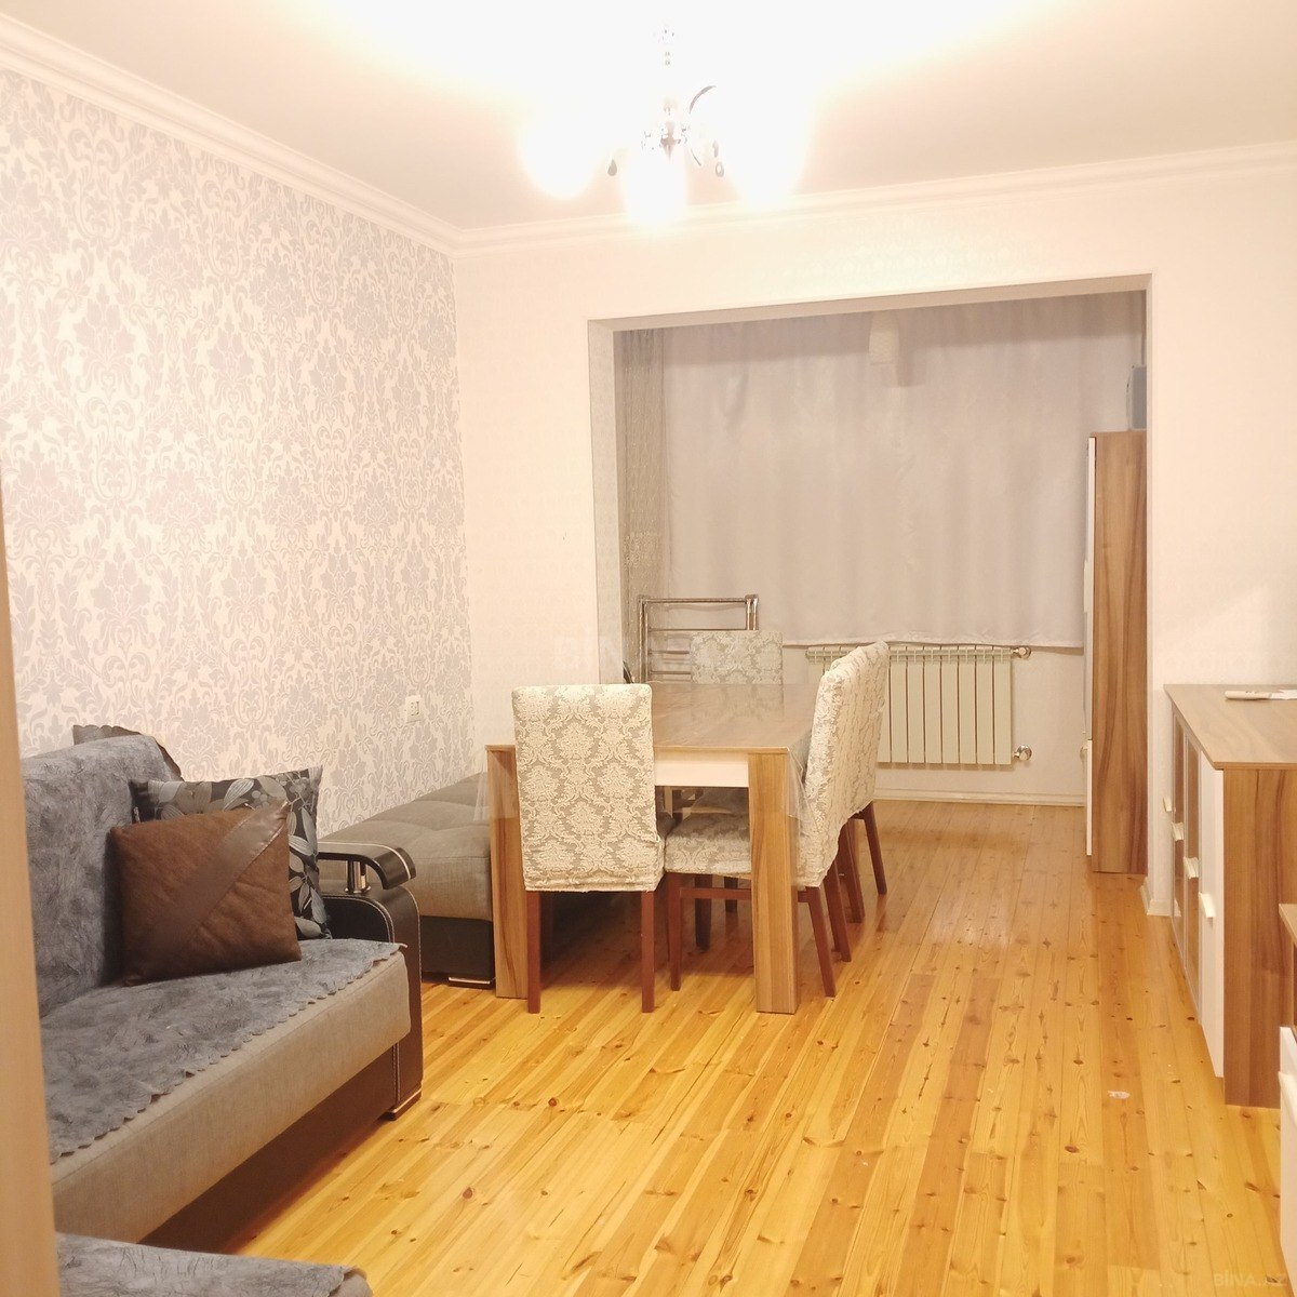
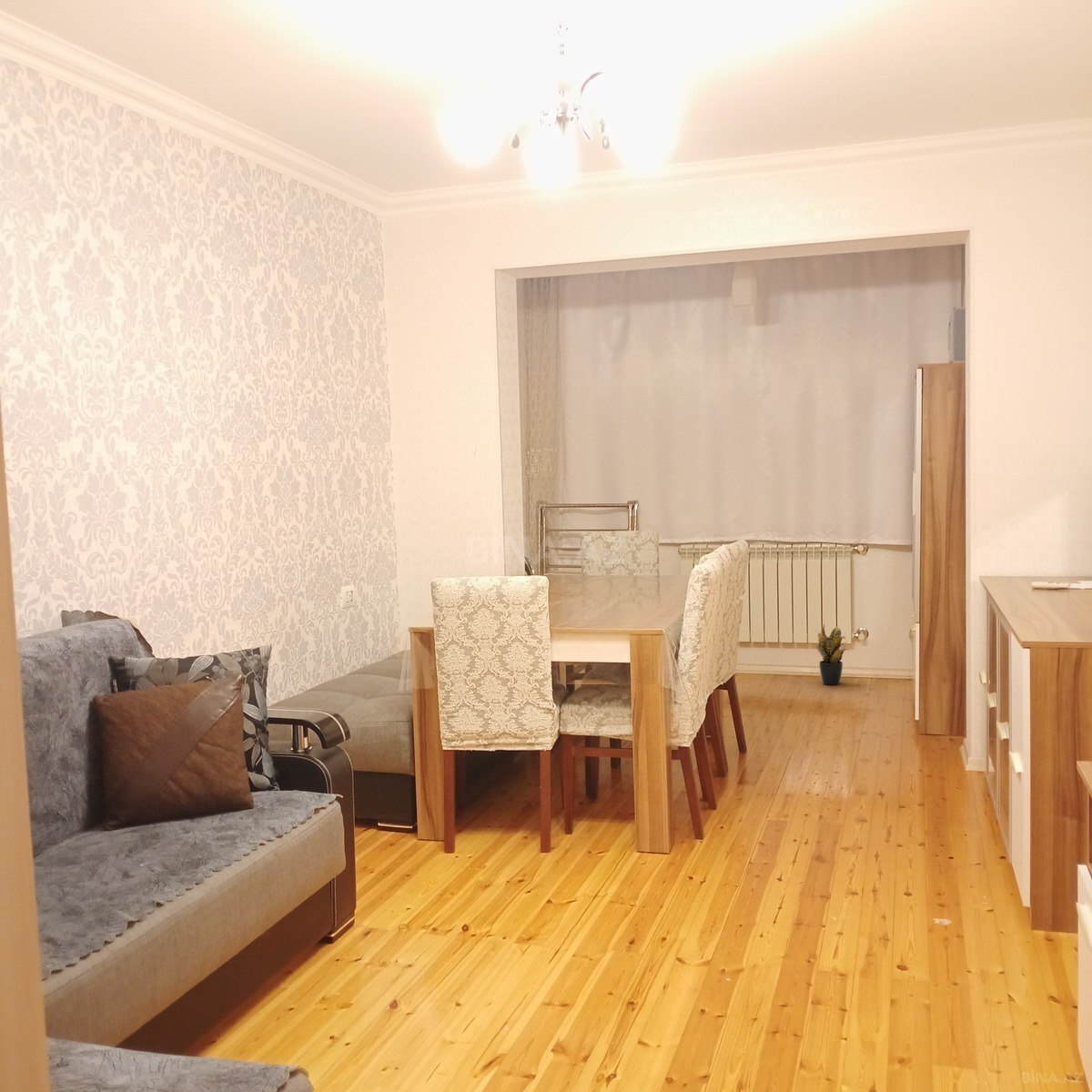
+ potted plant [815,623,849,686]
